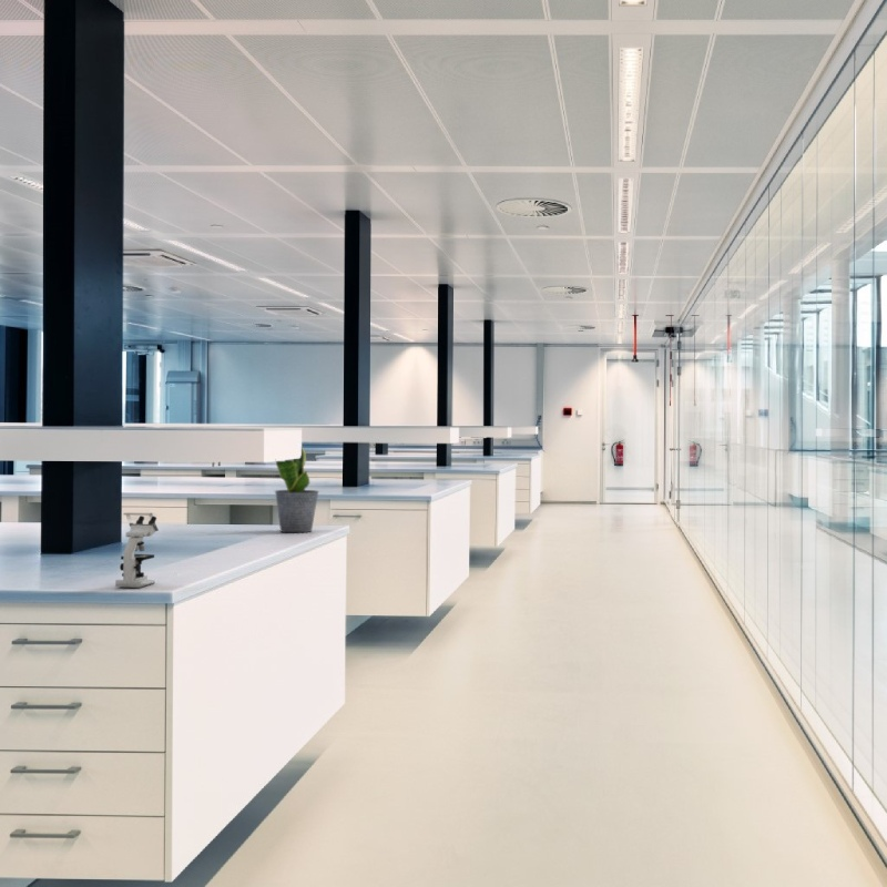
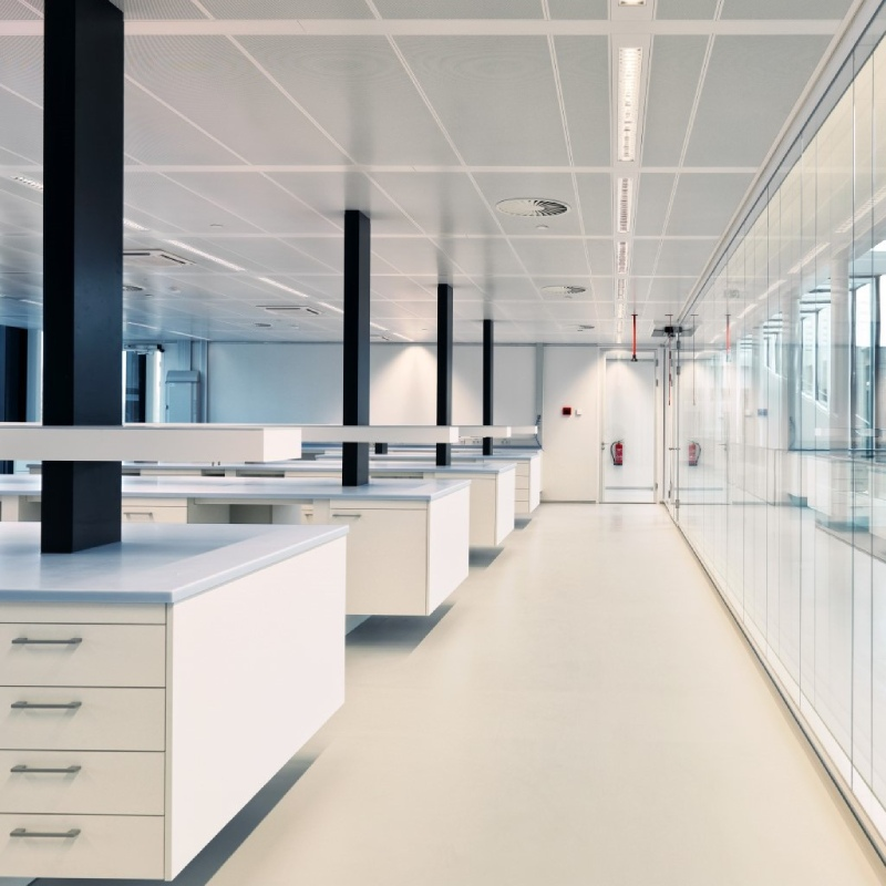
- microscope [114,514,160,589]
- potted plant [274,446,320,533]
